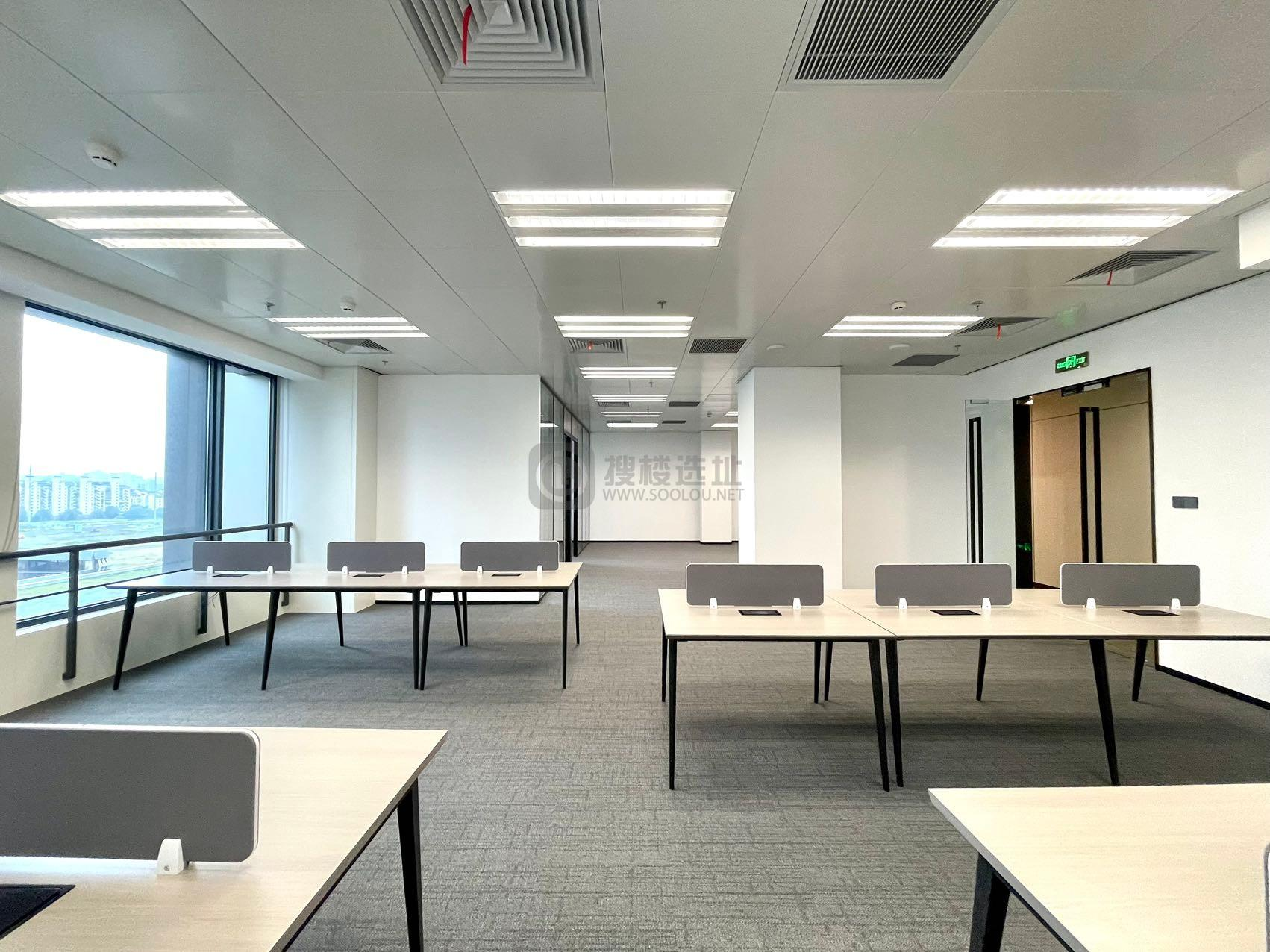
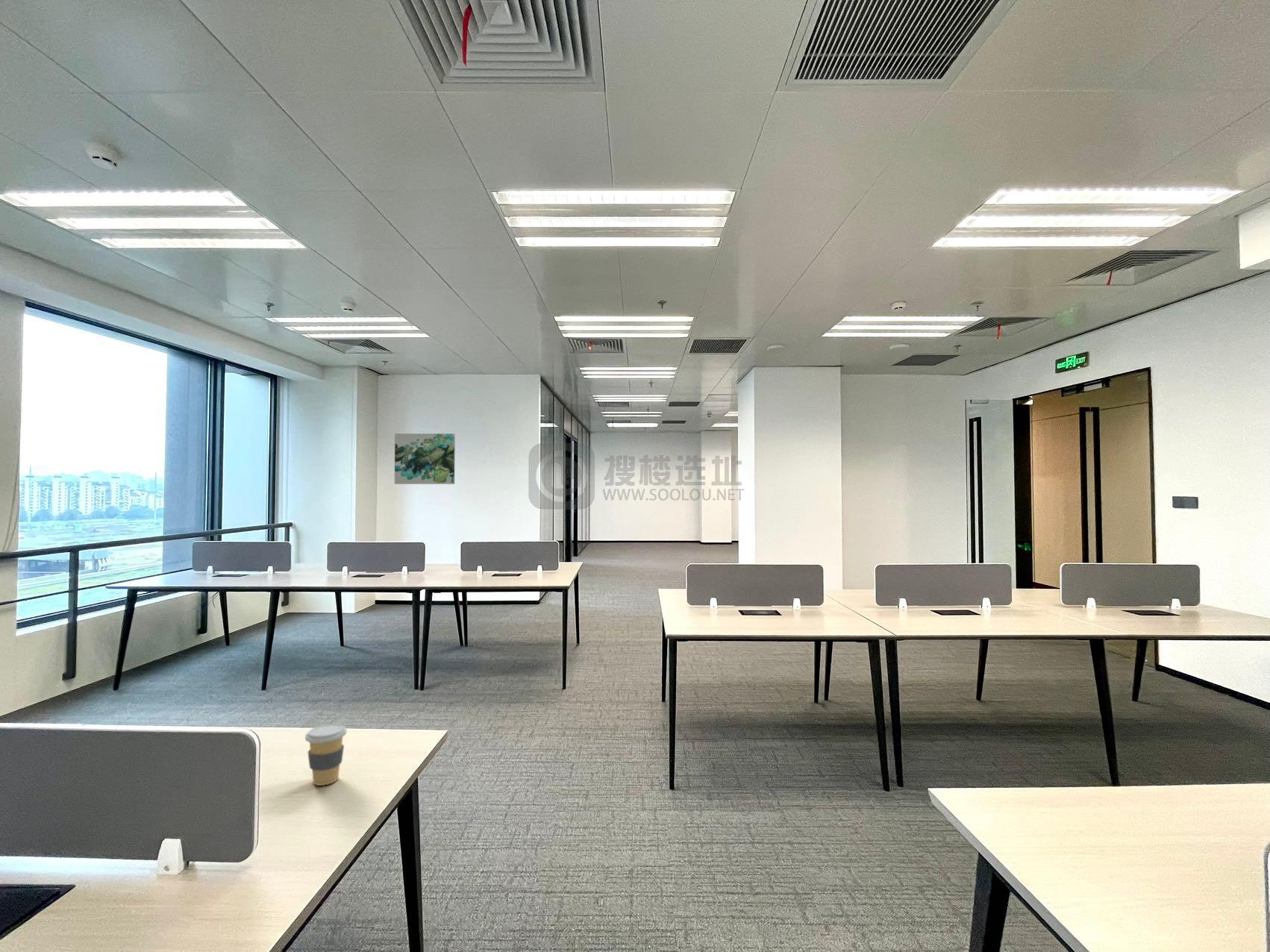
+ coffee cup [304,723,348,786]
+ wall art [394,433,456,485]
